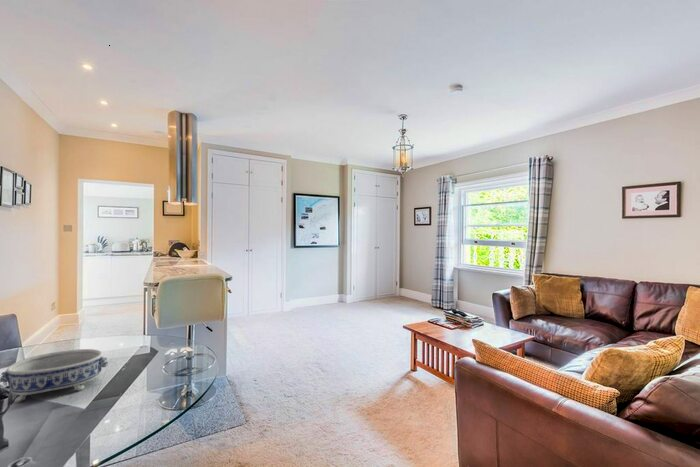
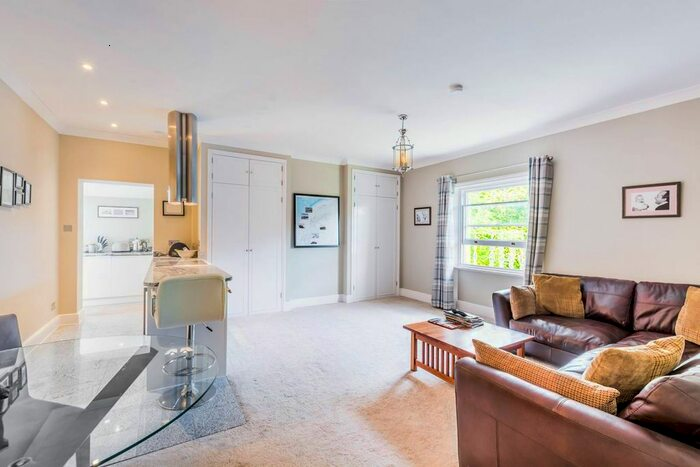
- decorative bowl [0,348,109,404]
